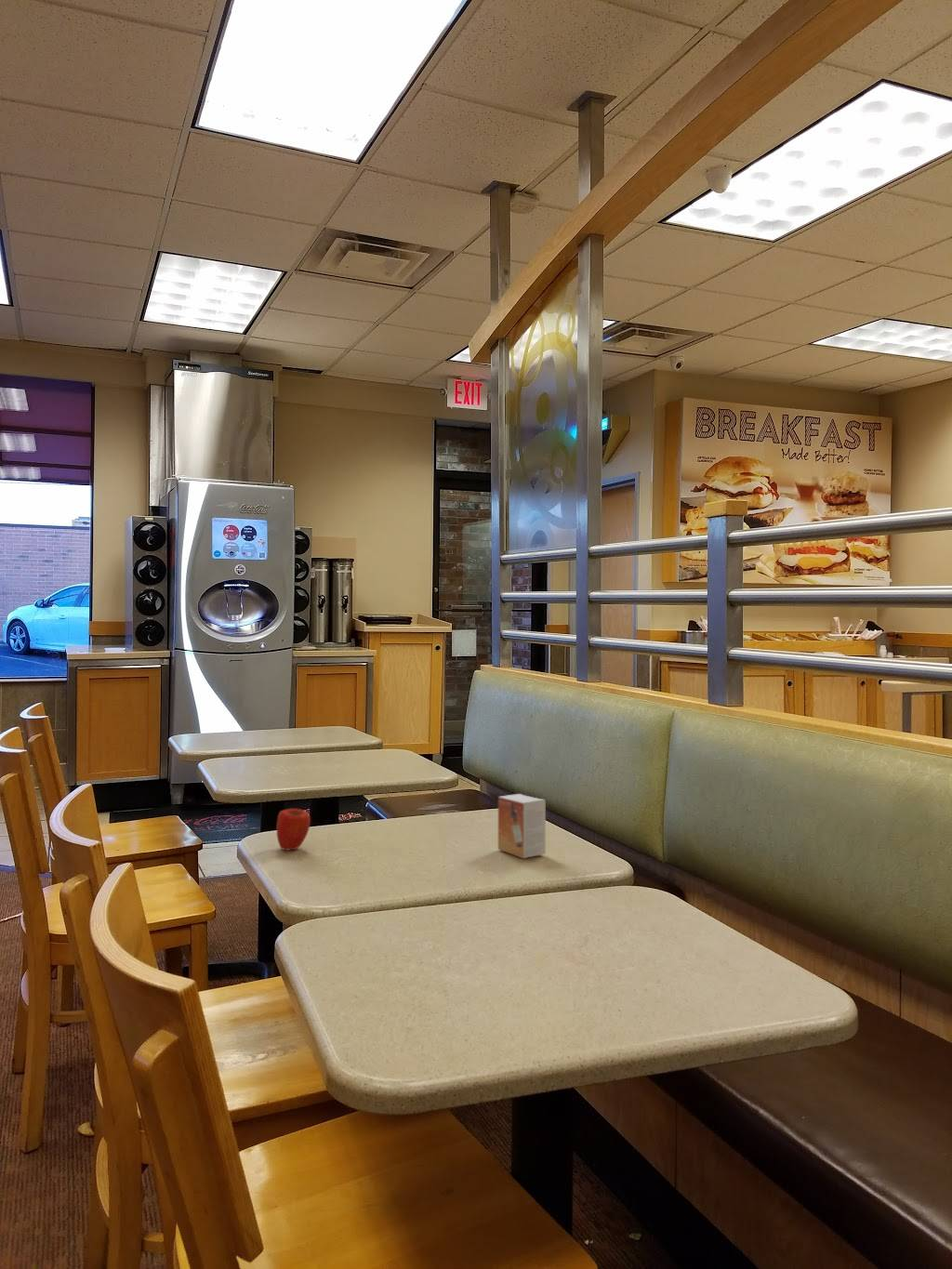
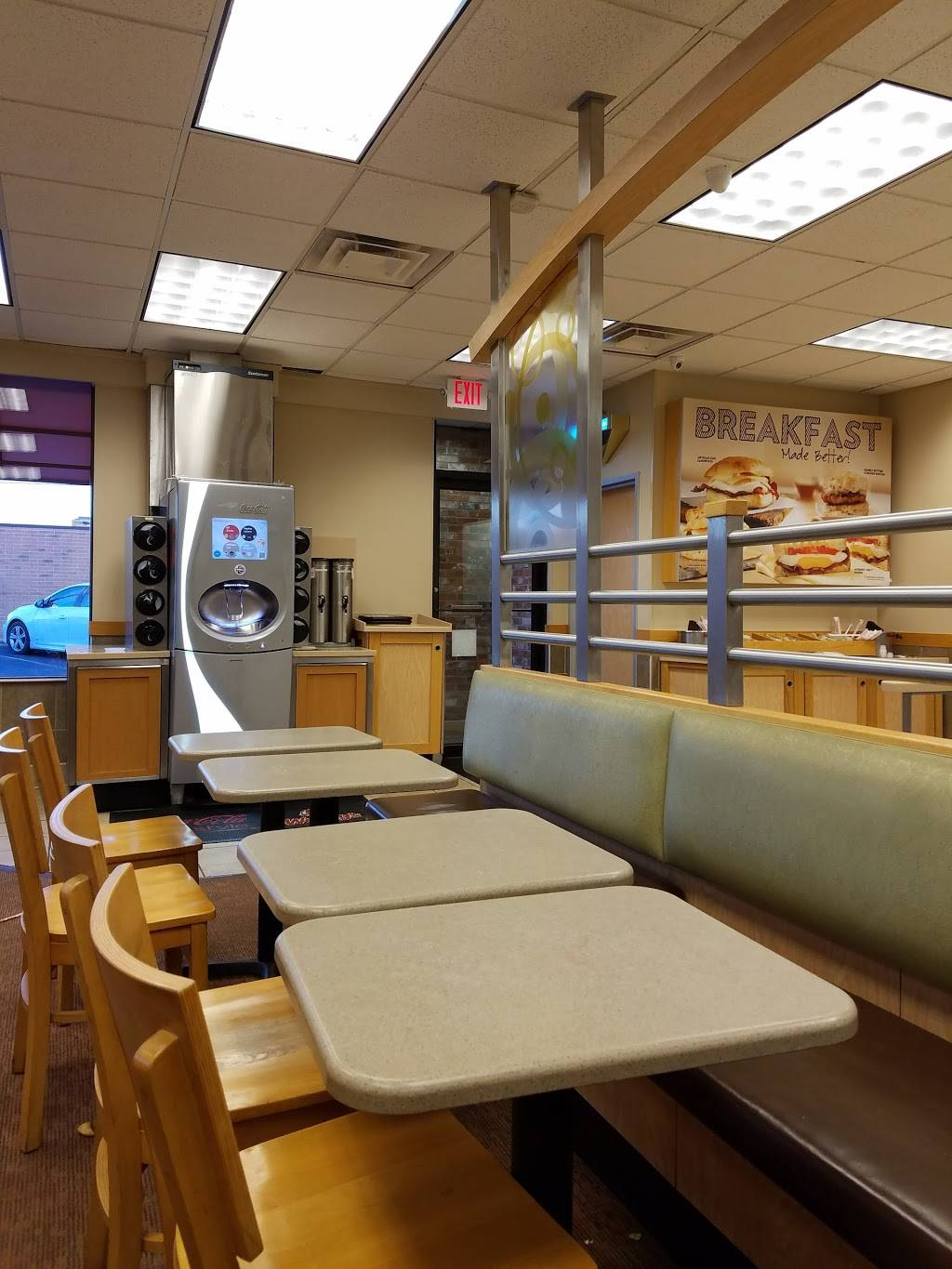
- apple [276,808,311,851]
- small box [497,793,547,859]
